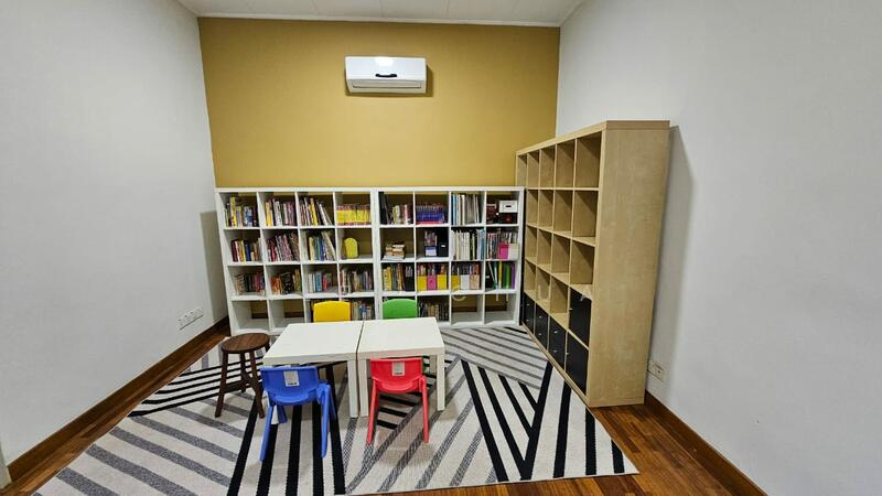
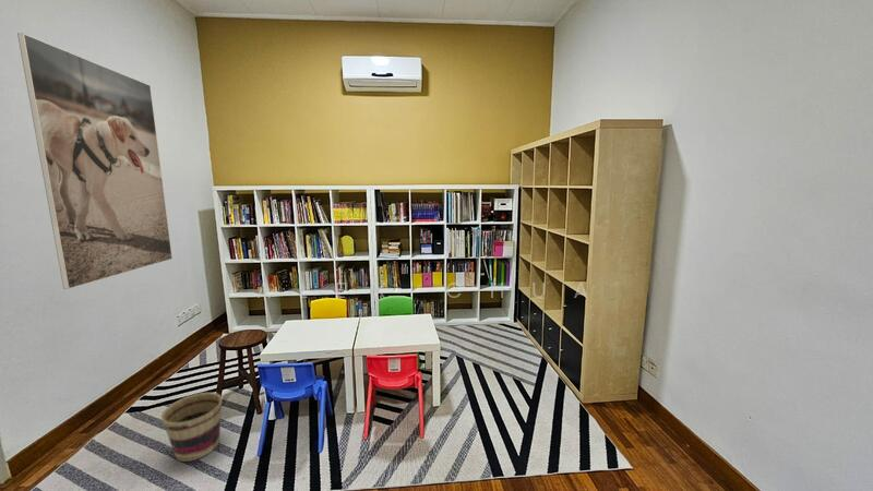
+ basket [160,392,223,463]
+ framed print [16,32,174,290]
